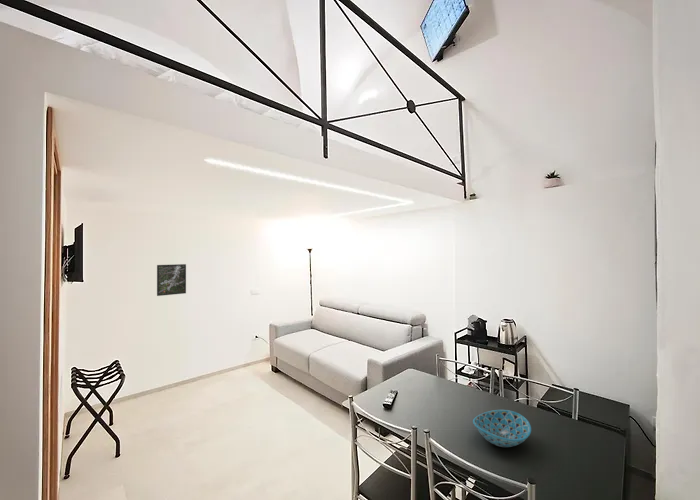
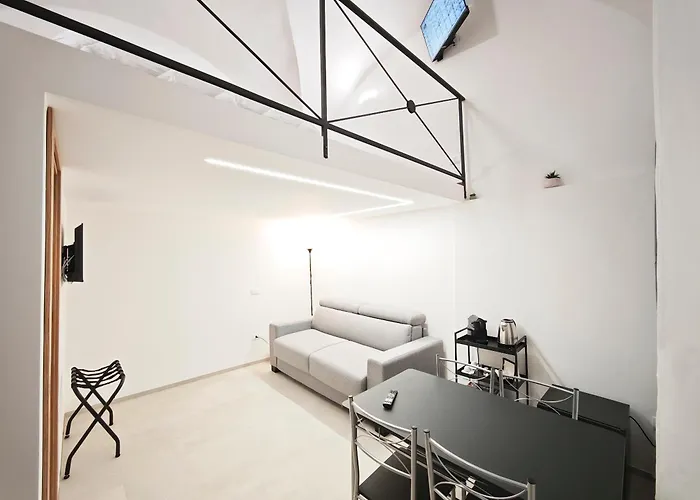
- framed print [156,263,187,297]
- bowl [472,409,532,448]
